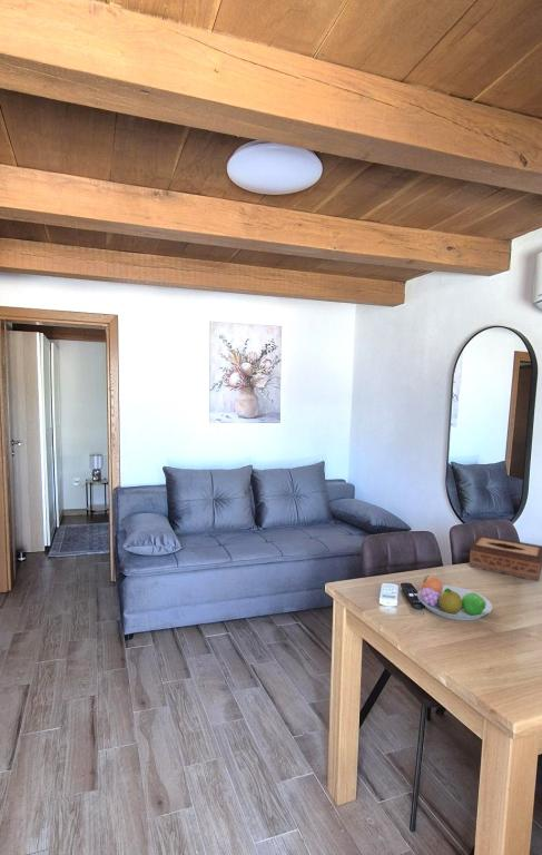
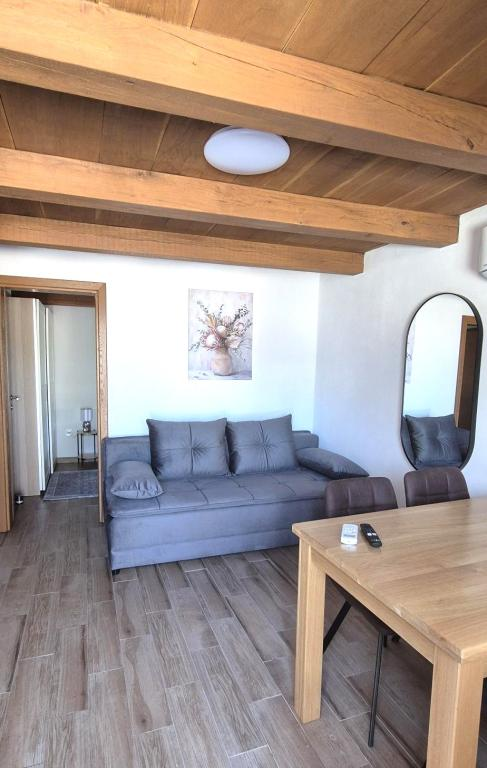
- tissue box [469,533,542,583]
- fruit bowl [416,574,493,621]
